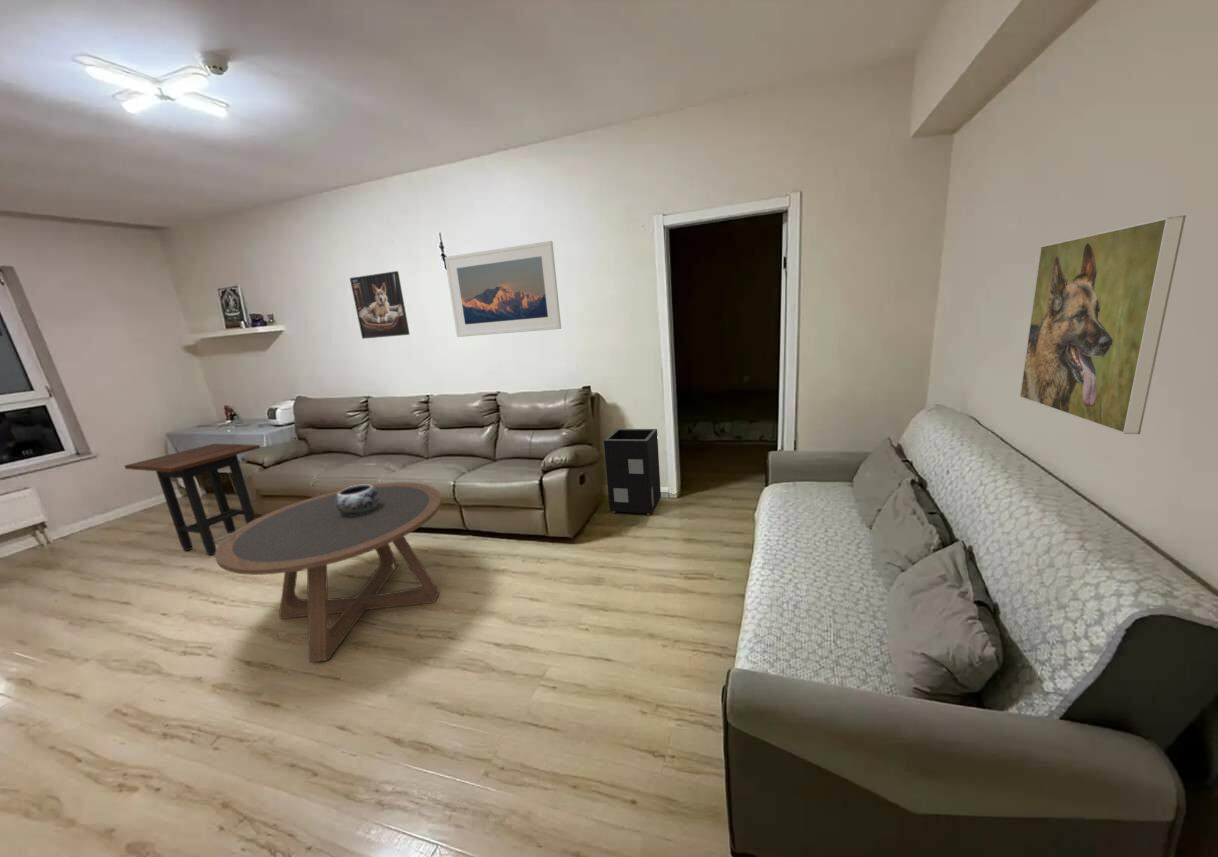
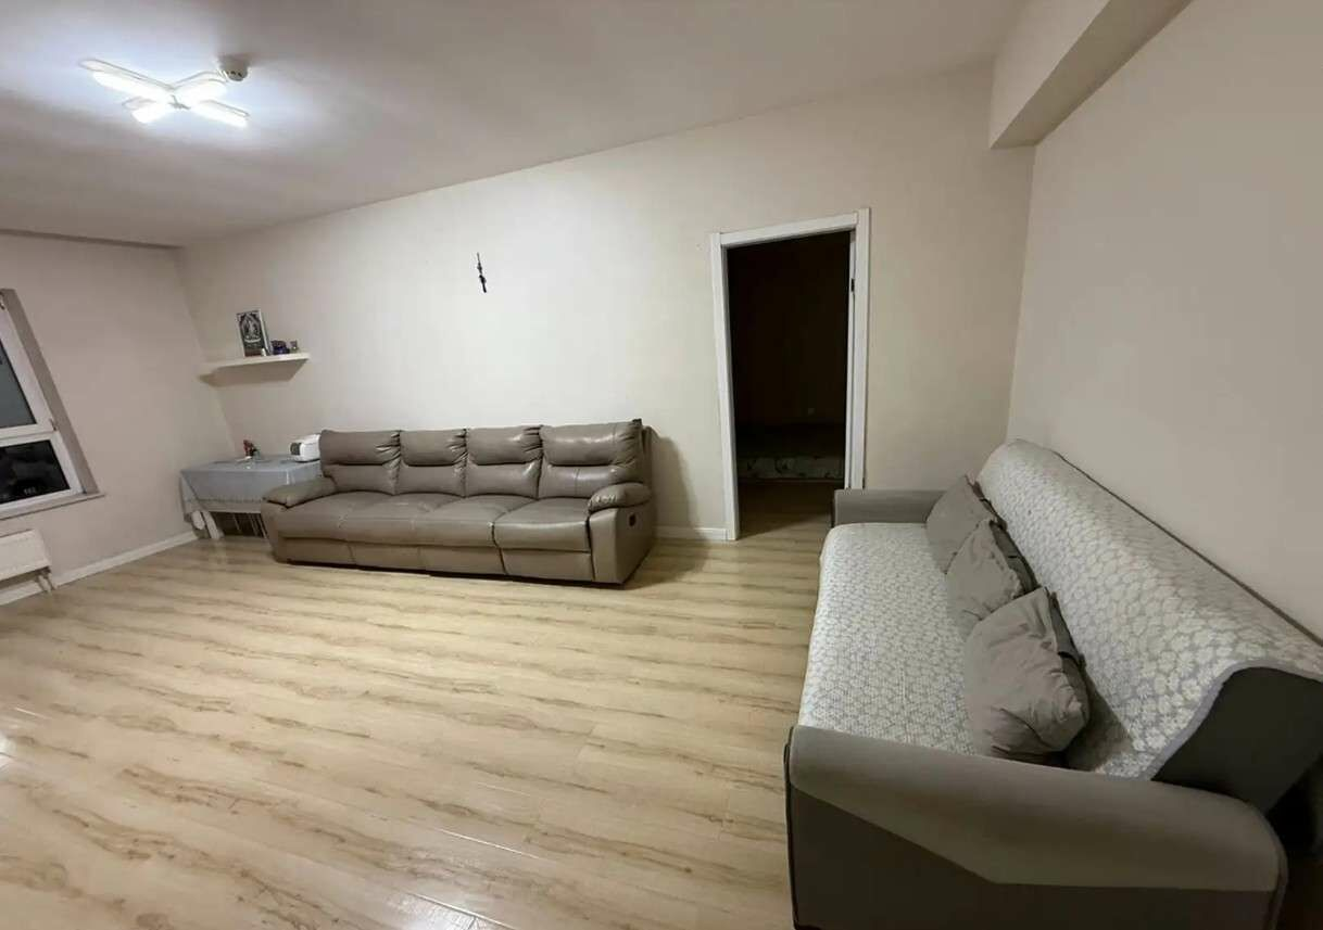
- speaker [603,428,662,516]
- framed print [349,270,411,340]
- side table [123,443,261,556]
- coffee table [214,482,443,663]
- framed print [444,240,562,338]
- decorative bowl [336,483,379,516]
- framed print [1019,214,1187,435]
